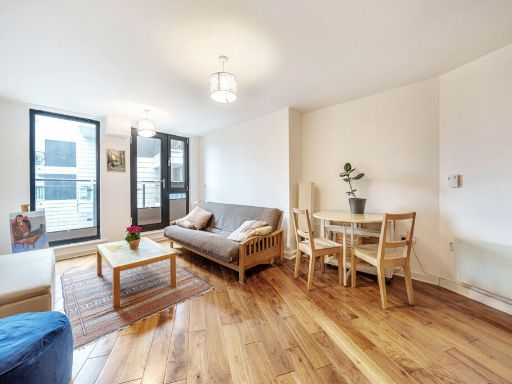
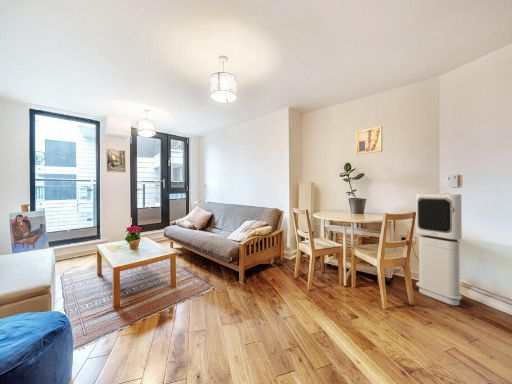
+ wall art [355,125,383,156]
+ air purifier [415,193,463,306]
